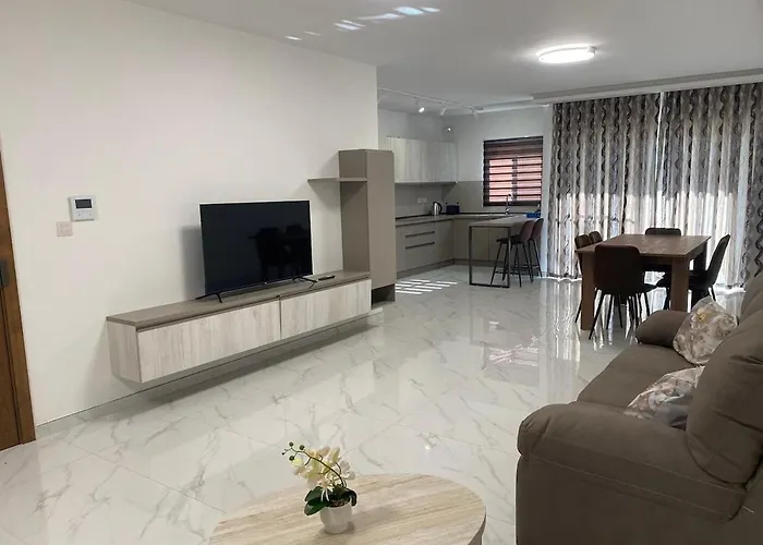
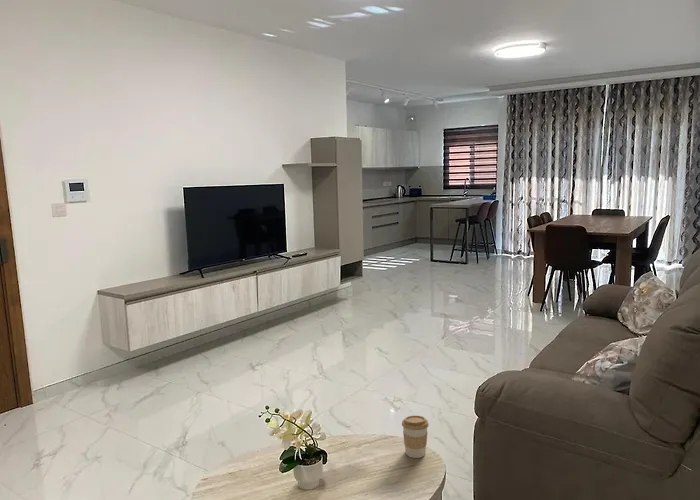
+ coffee cup [401,415,430,459]
